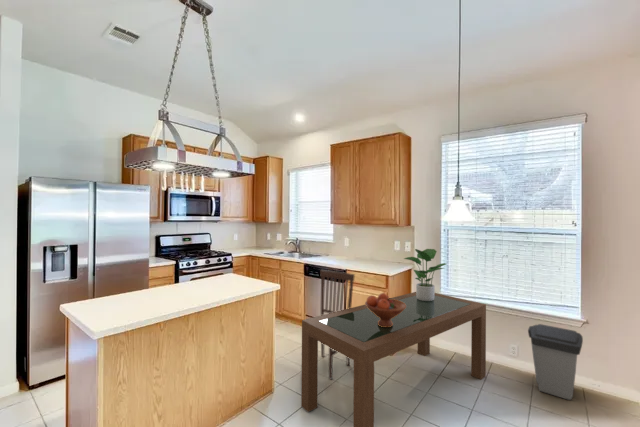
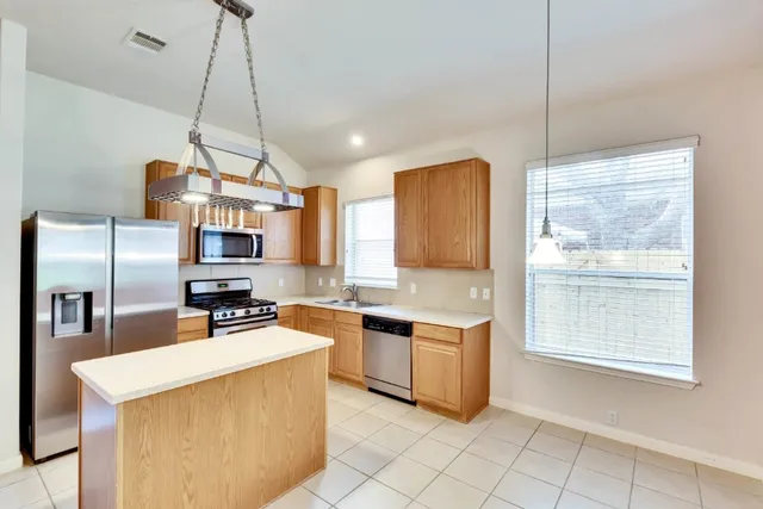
- trash can [527,323,584,401]
- potted plant [403,248,447,301]
- dining table [300,291,487,427]
- fruit bowl [364,292,406,327]
- dining chair [319,269,356,380]
